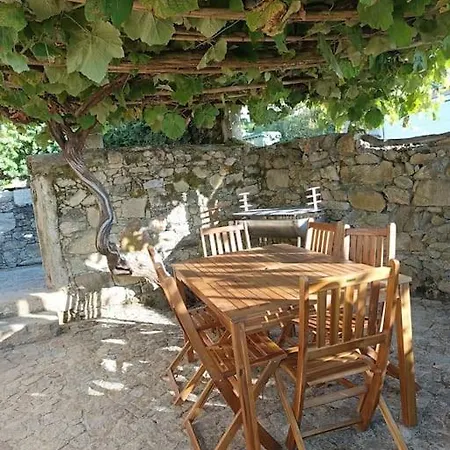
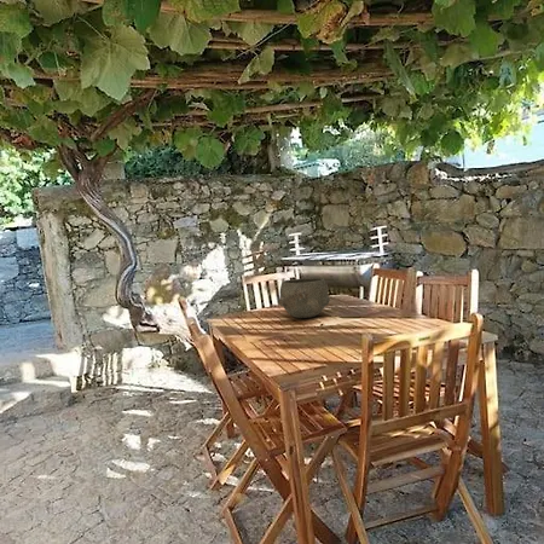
+ bowl [278,277,331,319]
